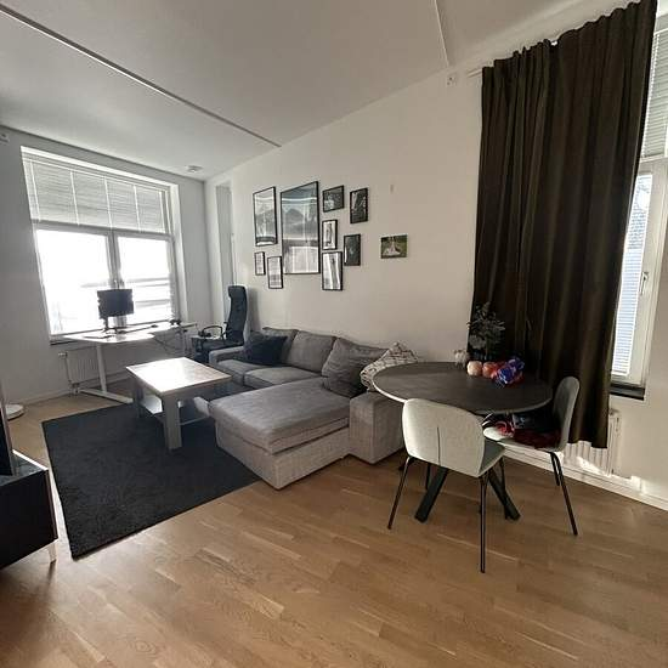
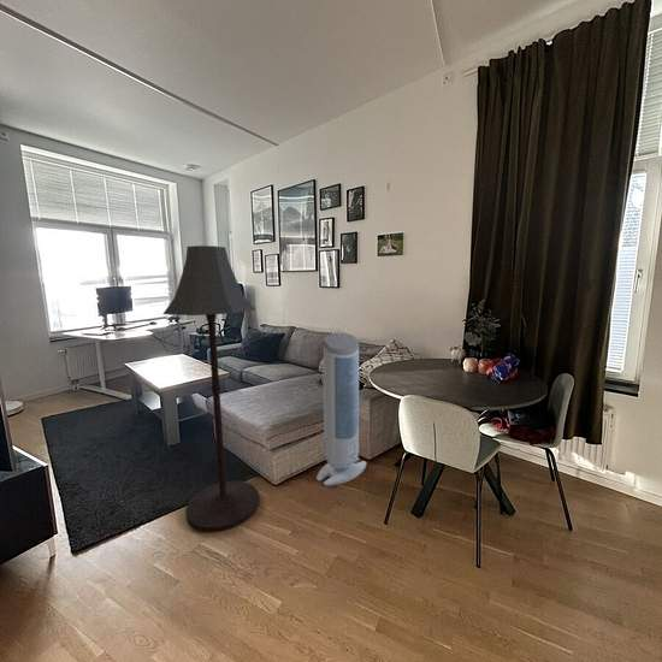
+ air purifier [315,332,367,487]
+ floor lamp [161,244,261,533]
